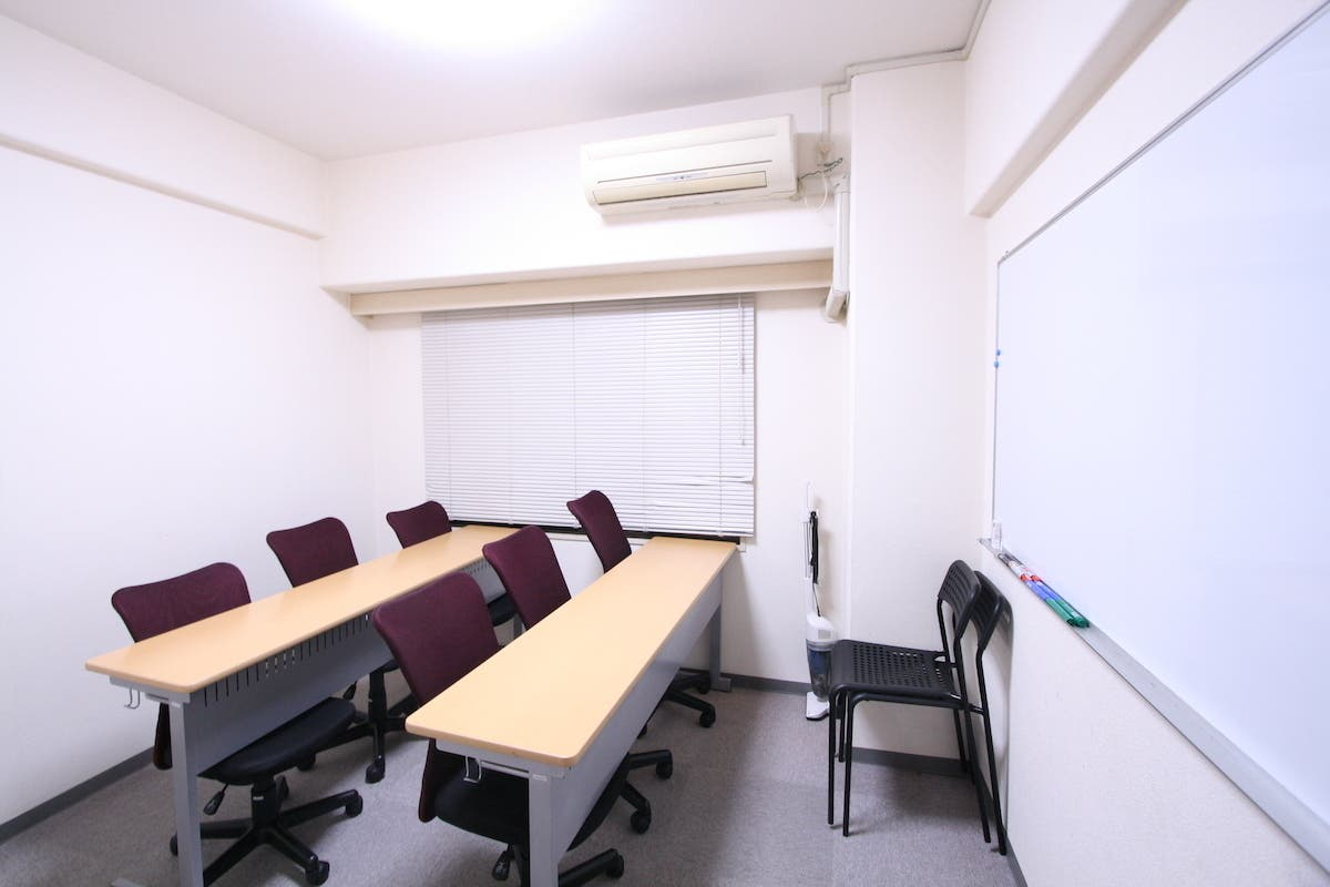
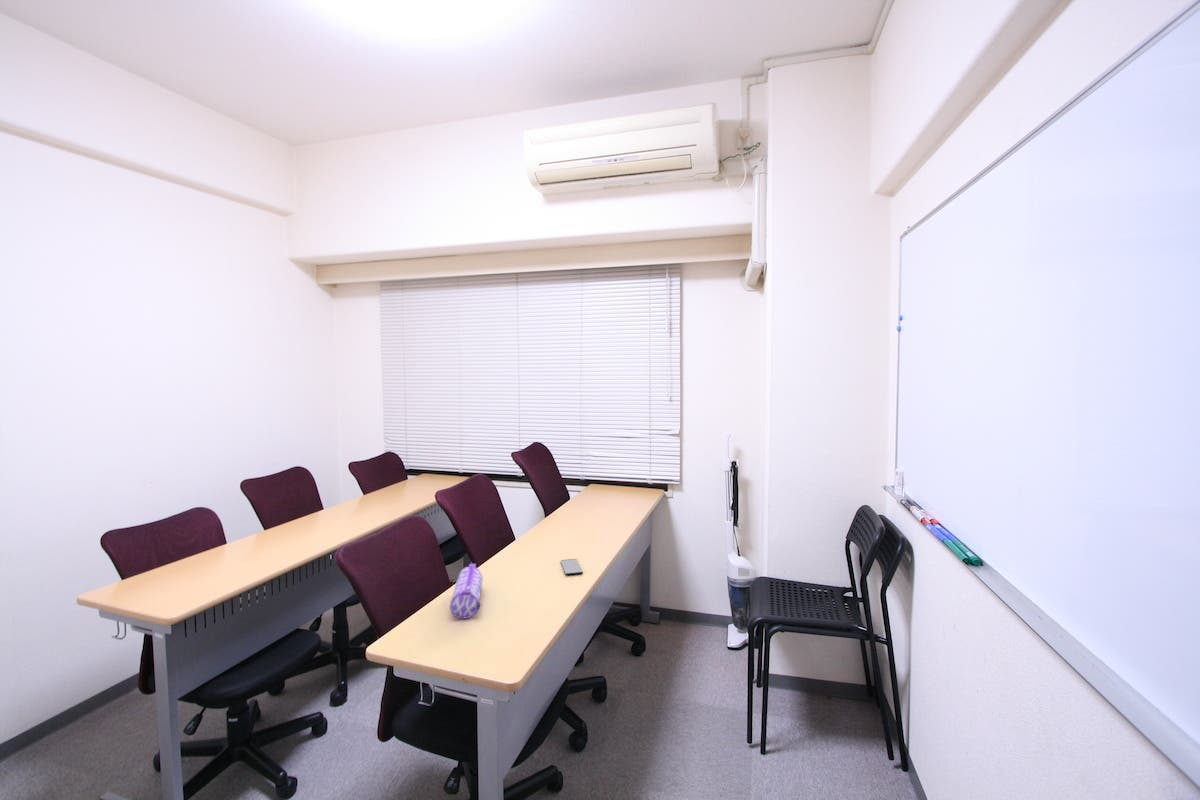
+ pencil case [449,563,484,619]
+ smartphone [560,558,584,576]
